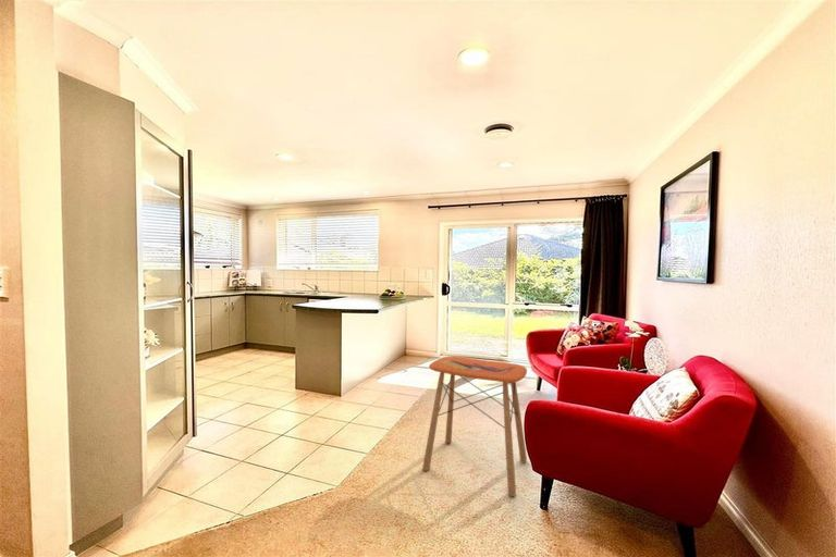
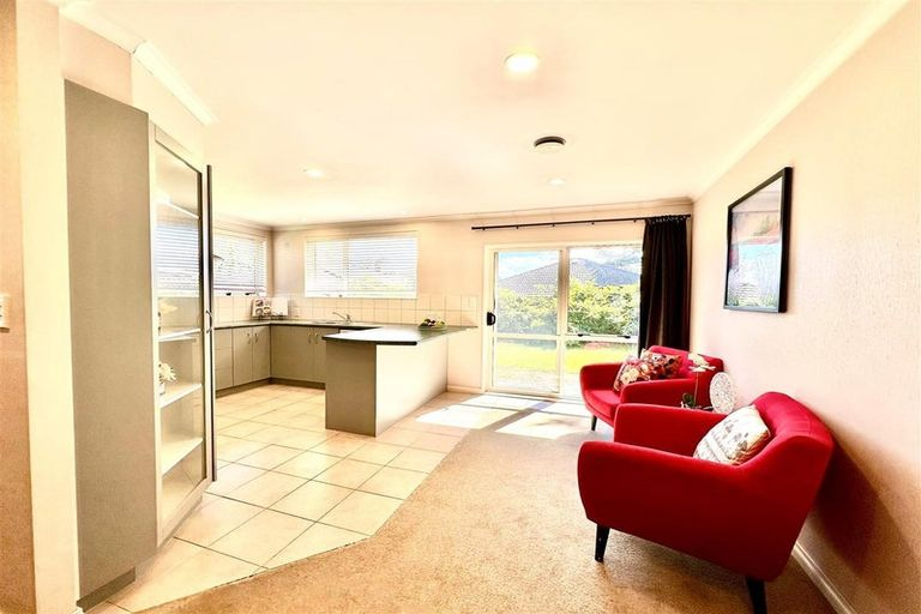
- side table [421,355,528,497]
